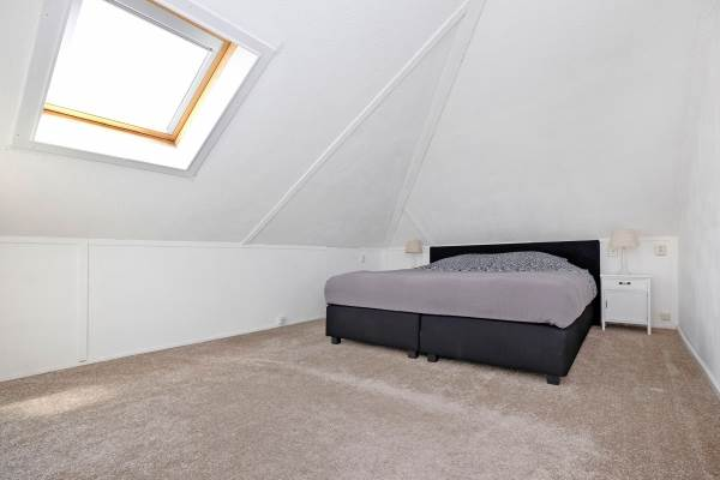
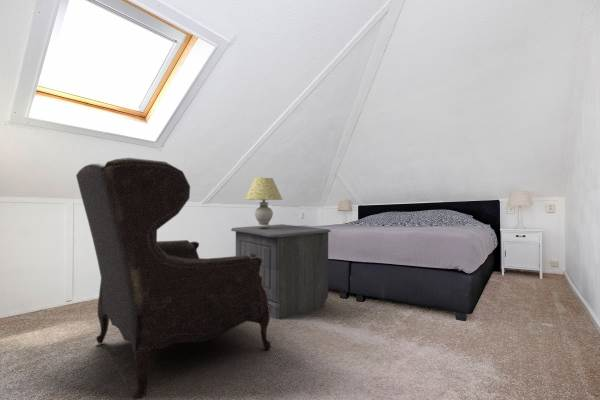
+ nightstand [230,223,332,320]
+ armchair [75,157,272,400]
+ table lamp [244,177,284,228]
